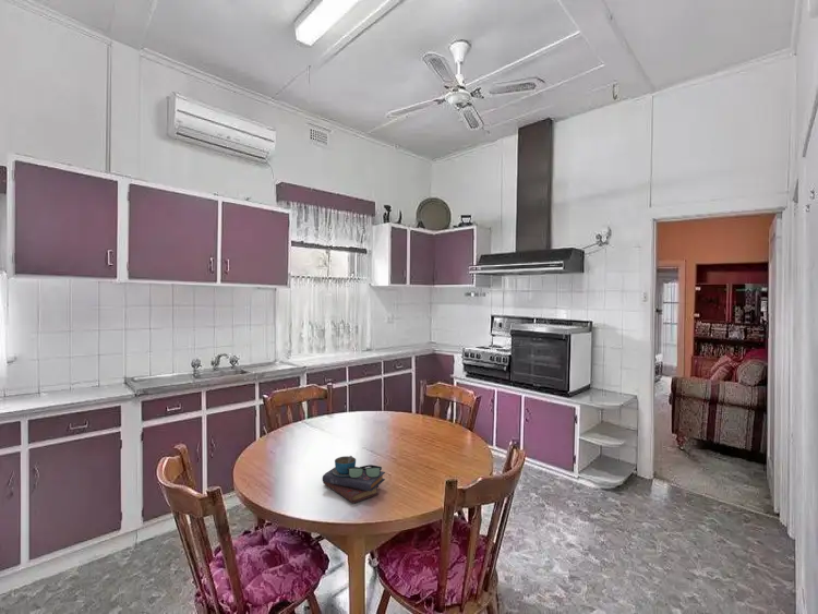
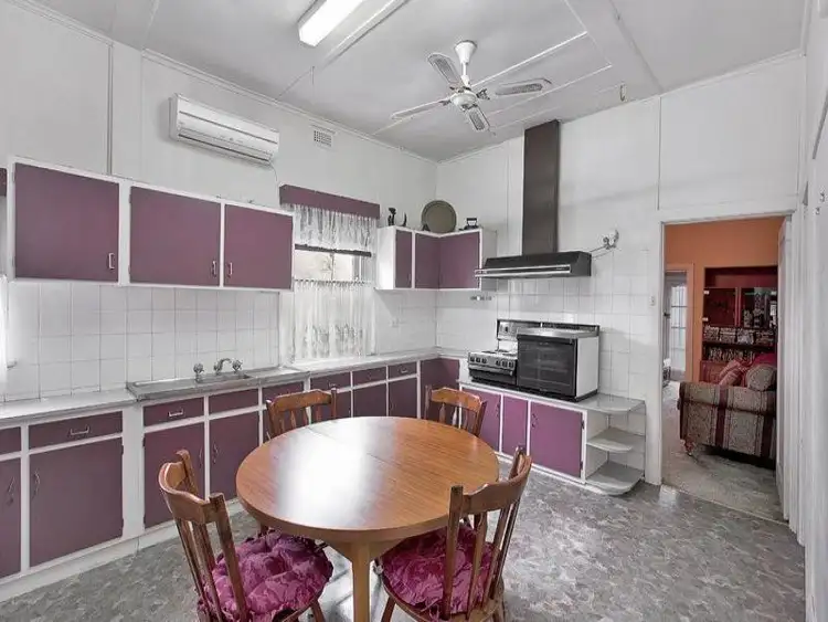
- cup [322,455,386,504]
